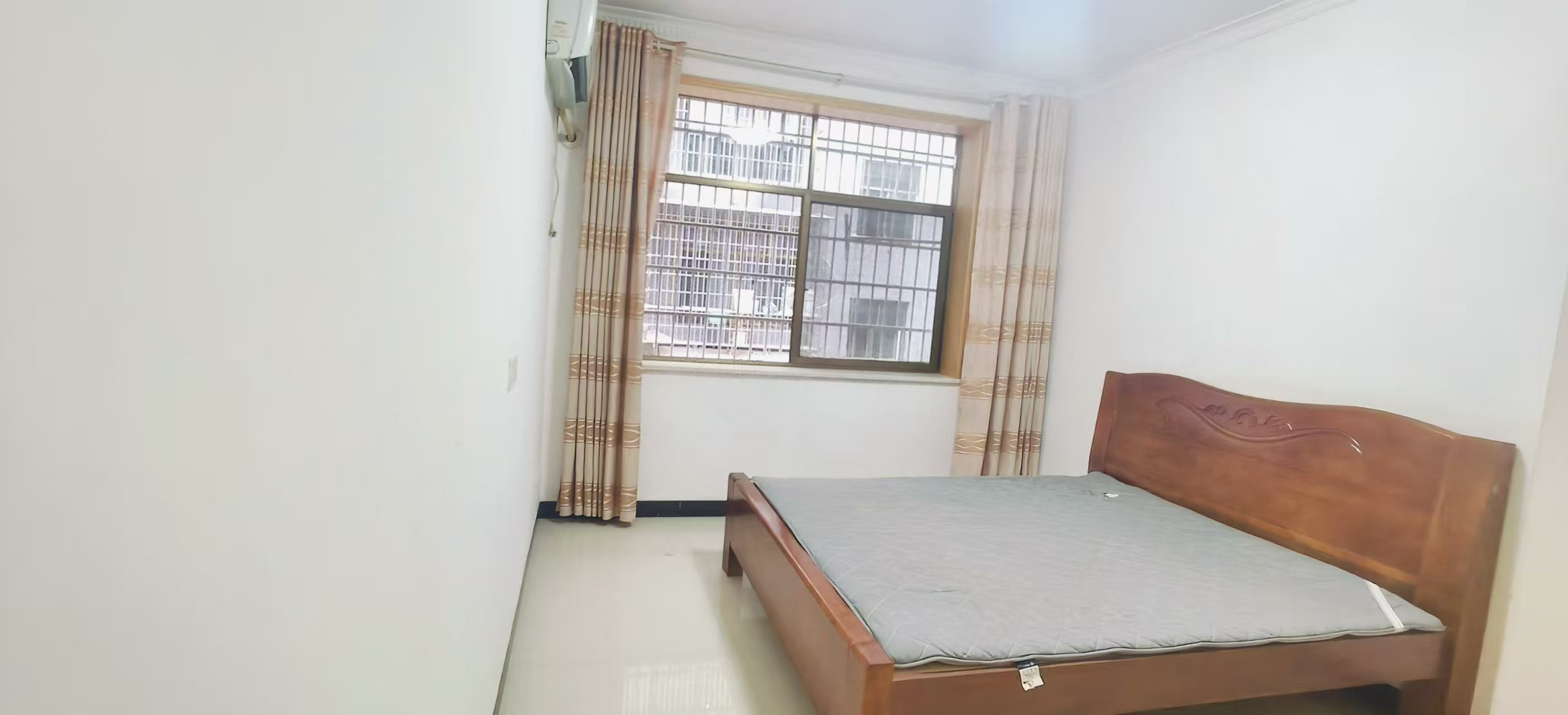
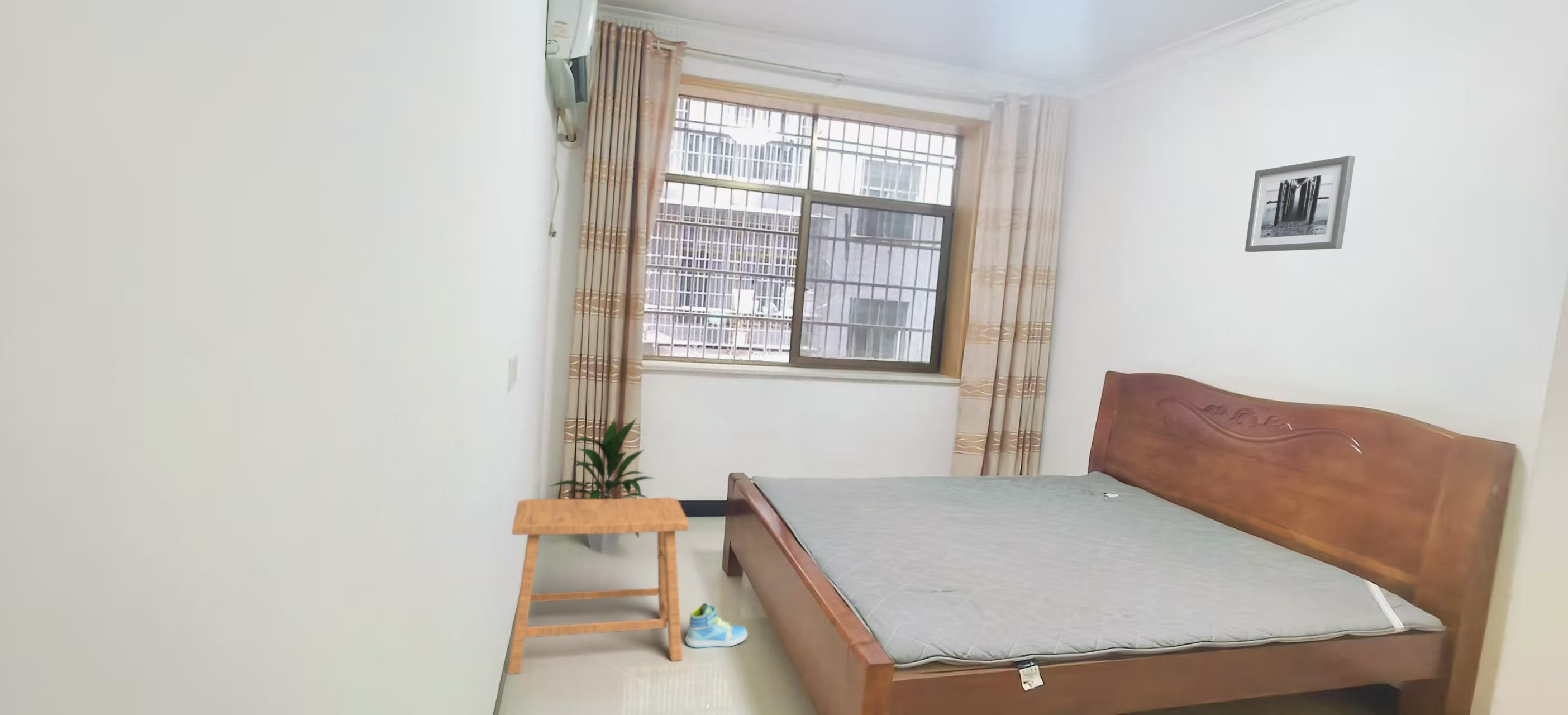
+ sneaker [685,603,748,649]
+ wall art [1245,155,1356,252]
+ indoor plant [547,417,656,554]
+ stool [507,497,689,675]
